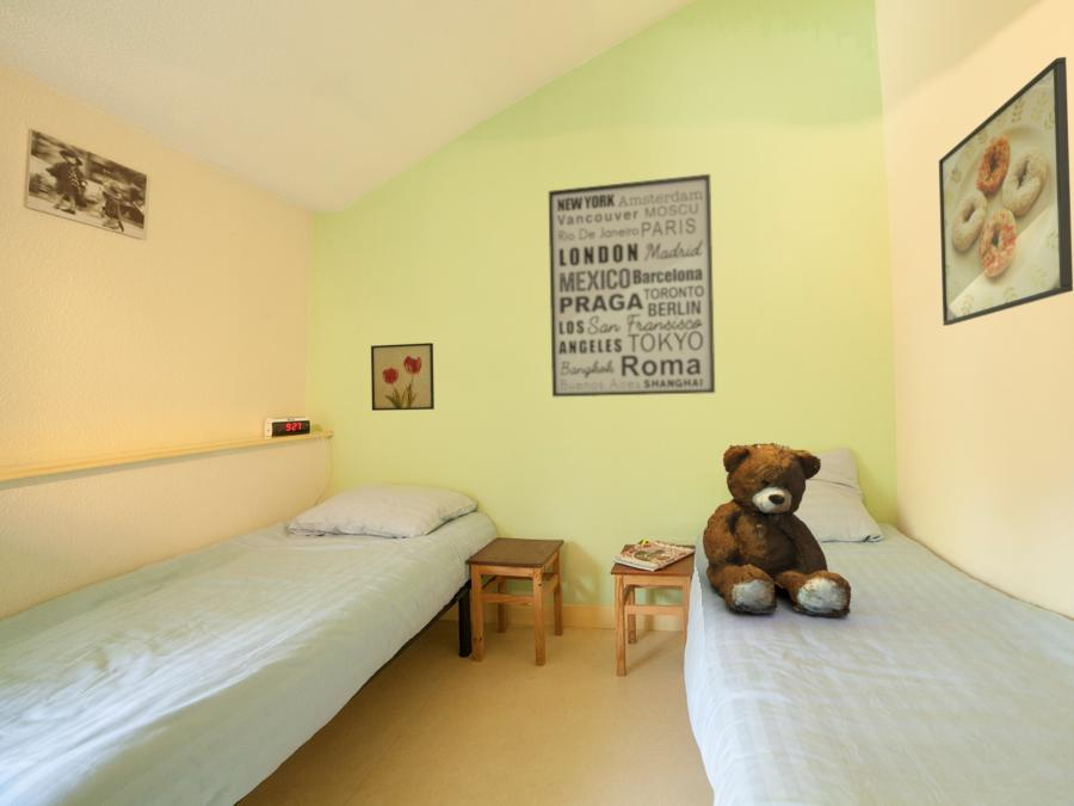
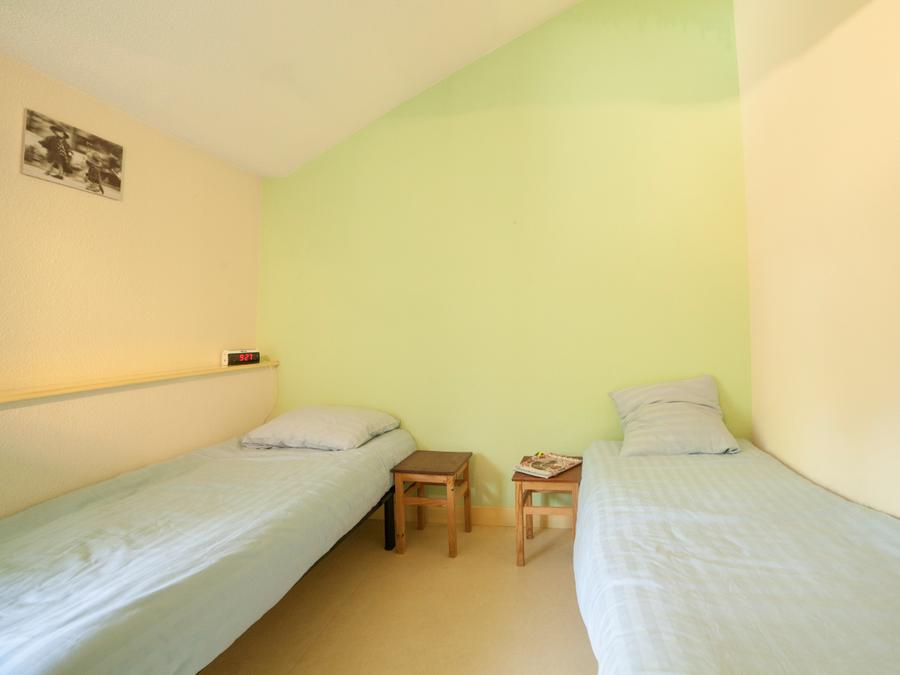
- wall art [370,342,436,412]
- teddy bear [702,442,852,619]
- wall art [548,173,716,398]
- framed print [938,56,1074,327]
